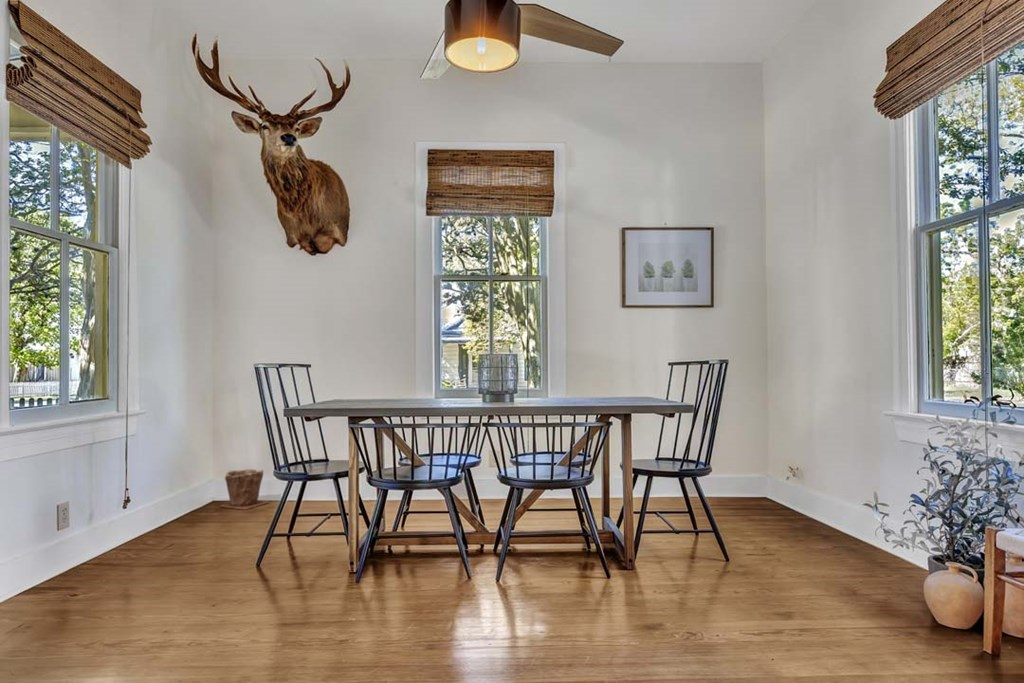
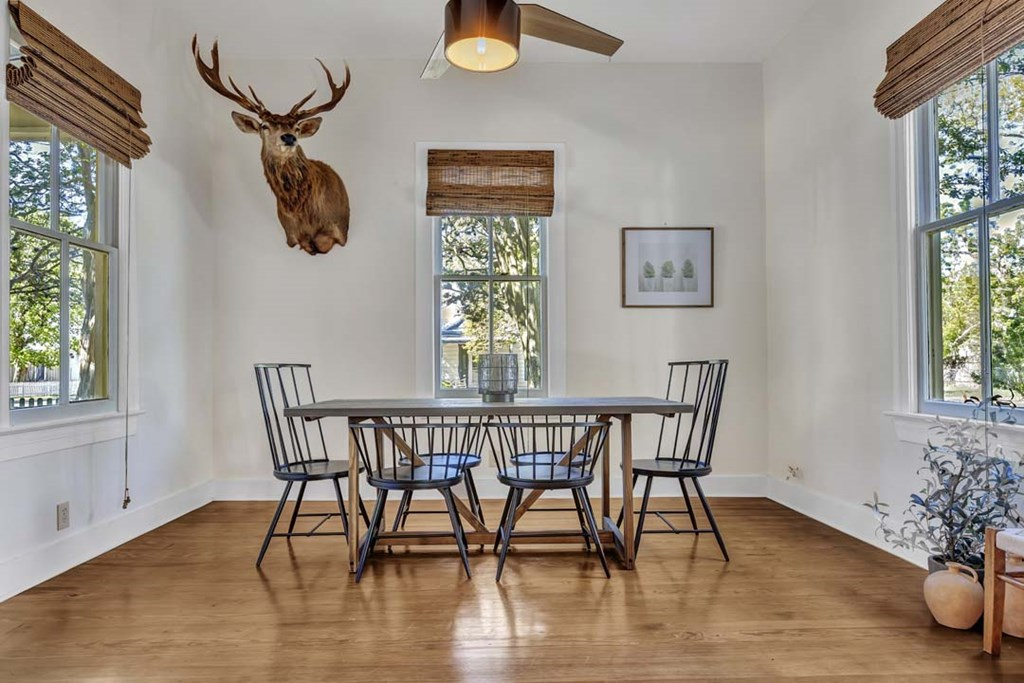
- plant pot [219,468,269,511]
